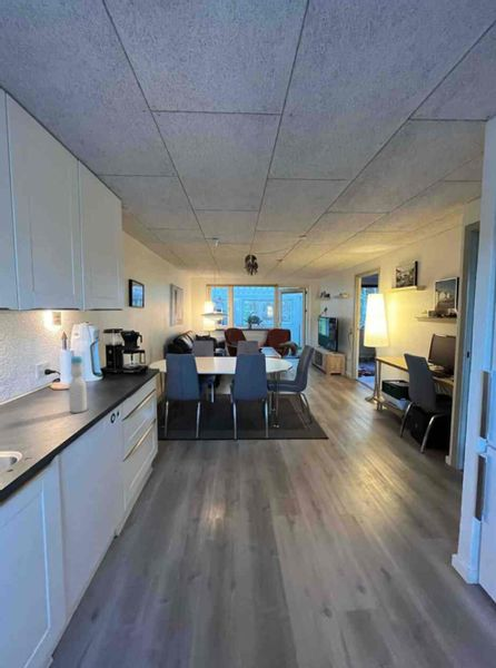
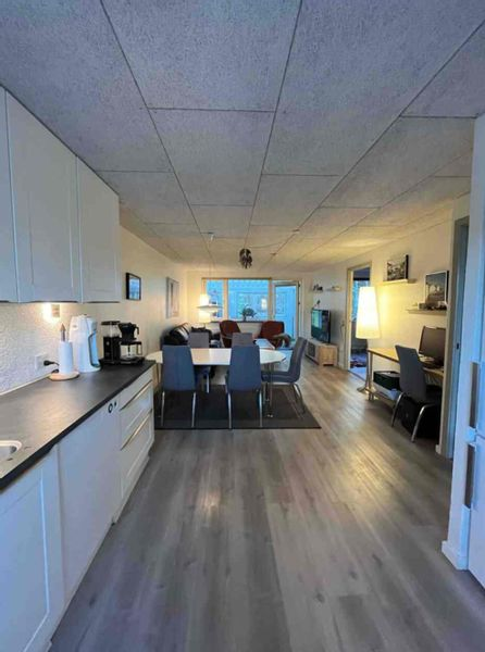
- bottle [68,354,88,414]
